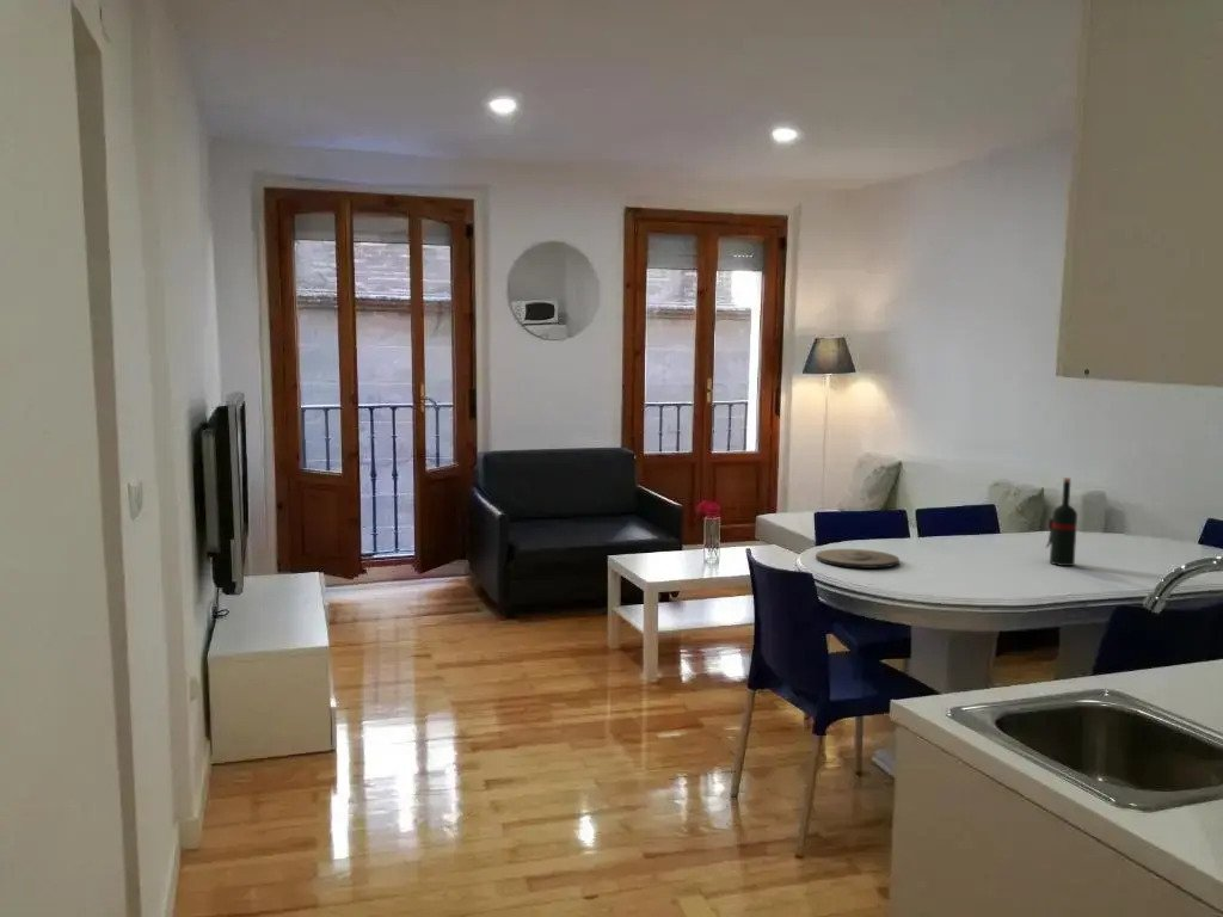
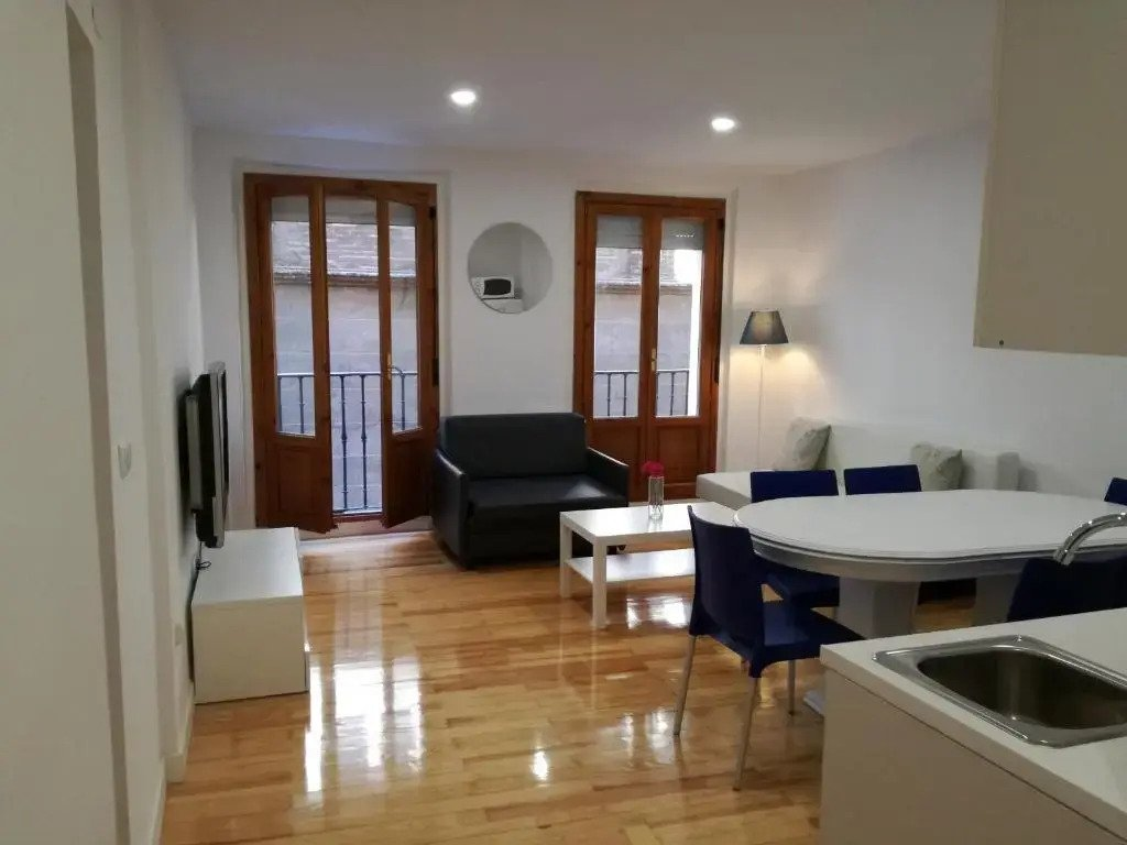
- plate [815,548,901,570]
- wine bottle [1044,476,1078,567]
